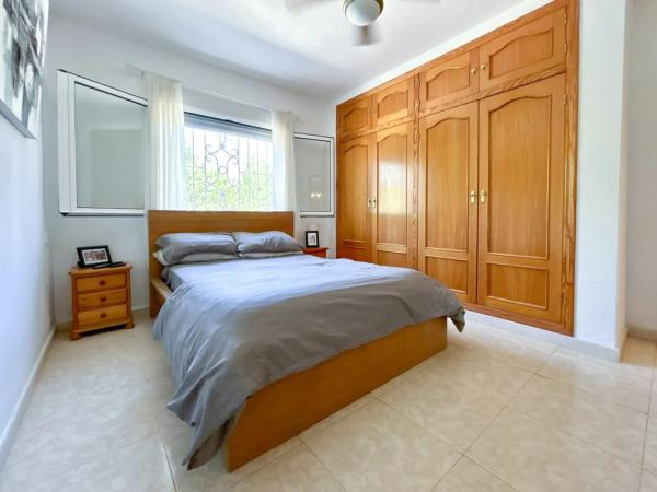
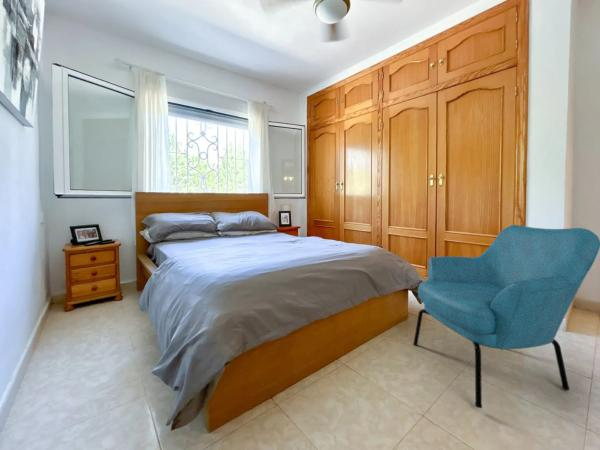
+ armchair [412,224,600,409]
